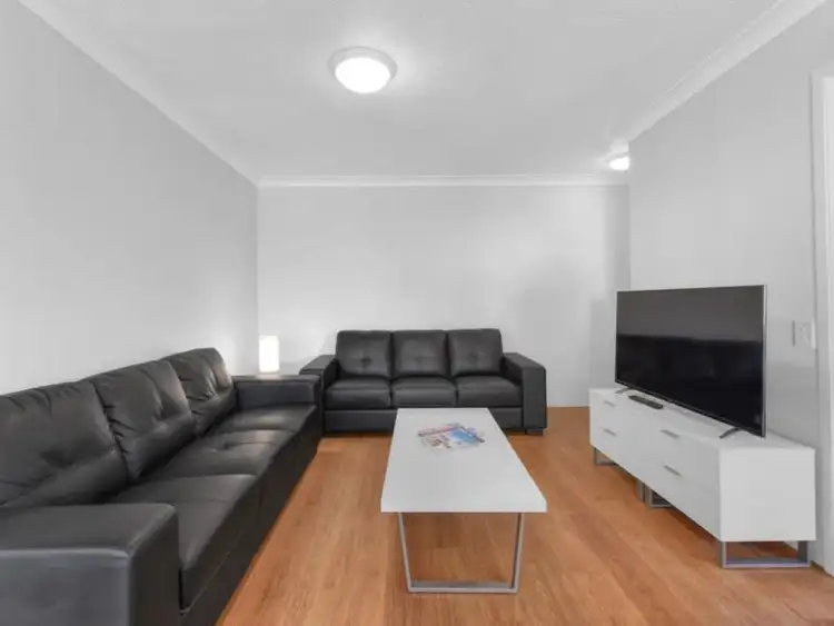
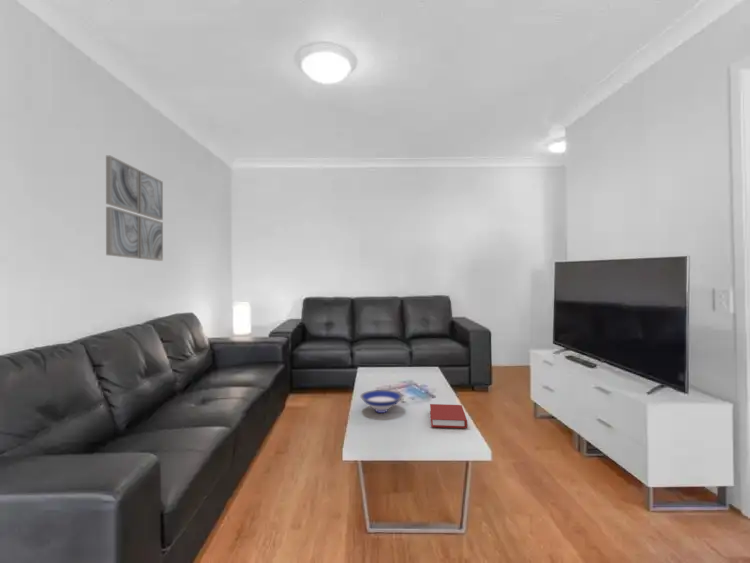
+ bowl [359,389,404,414]
+ wall art [105,155,164,262]
+ book [429,403,468,429]
